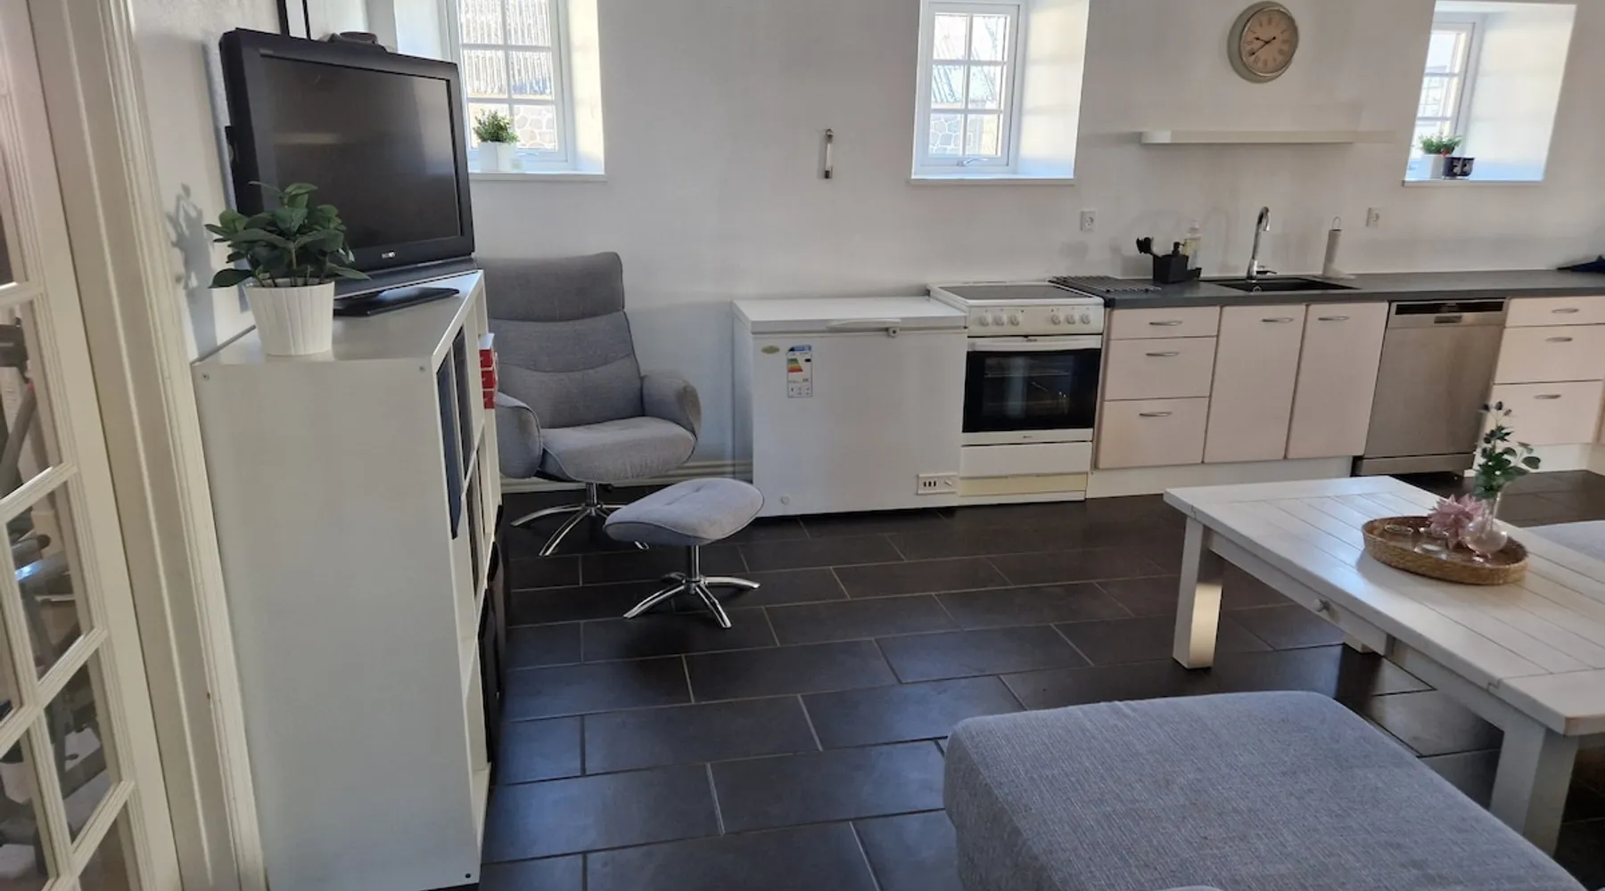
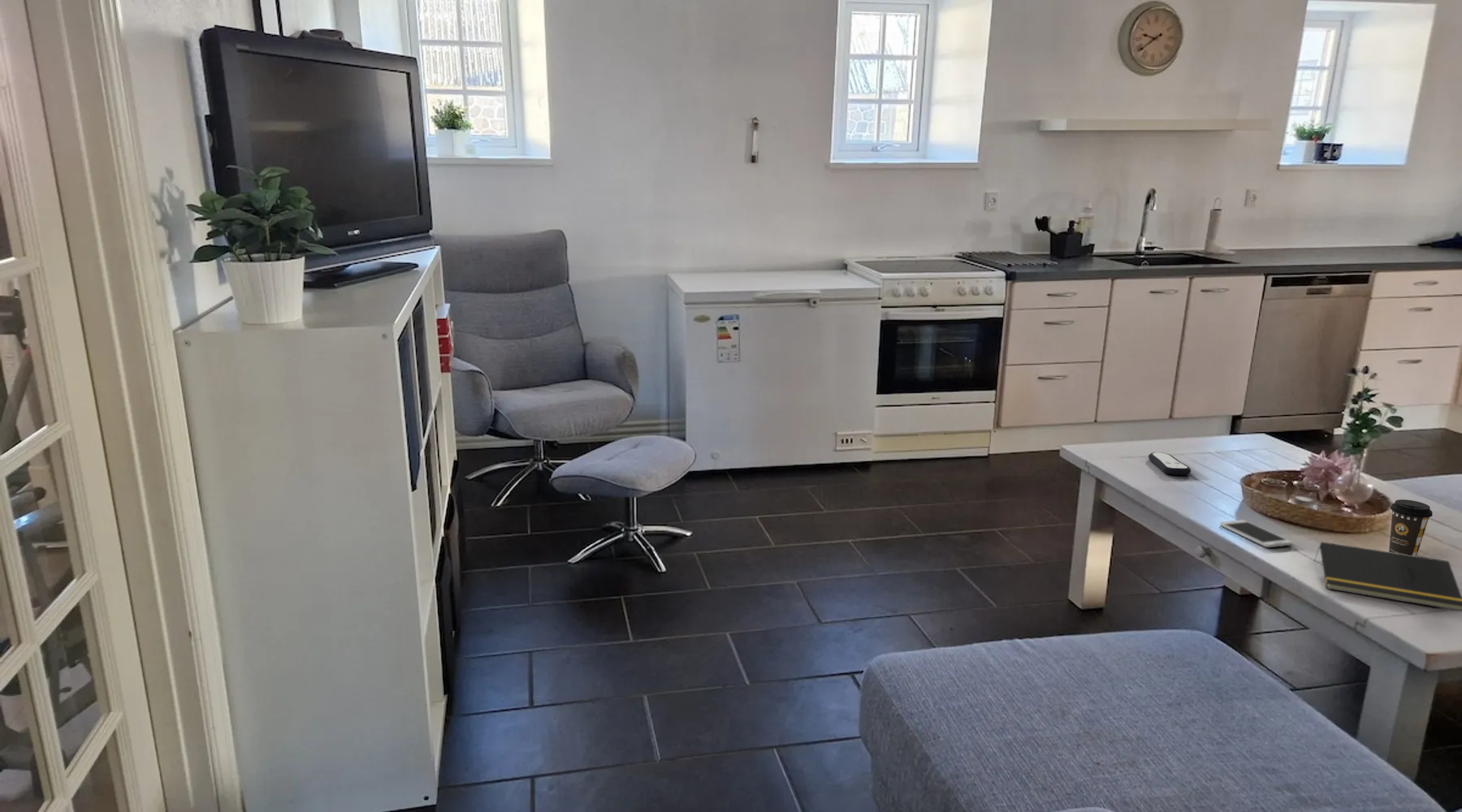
+ notepad [1313,541,1462,612]
+ remote control [1148,451,1192,476]
+ coffee cup [1388,499,1434,556]
+ smartphone [1219,519,1292,548]
